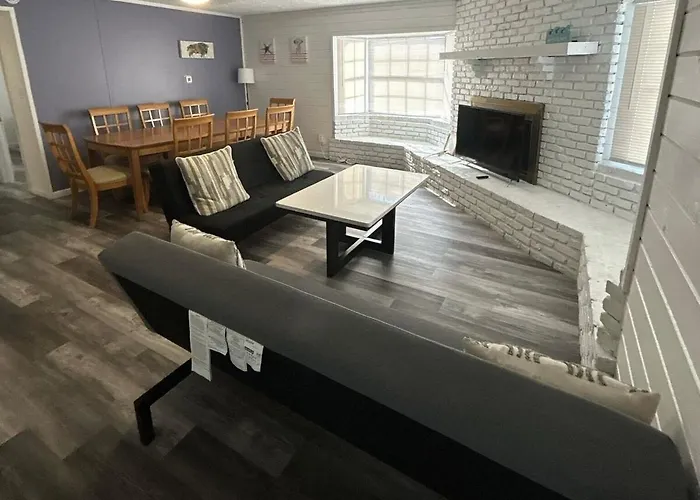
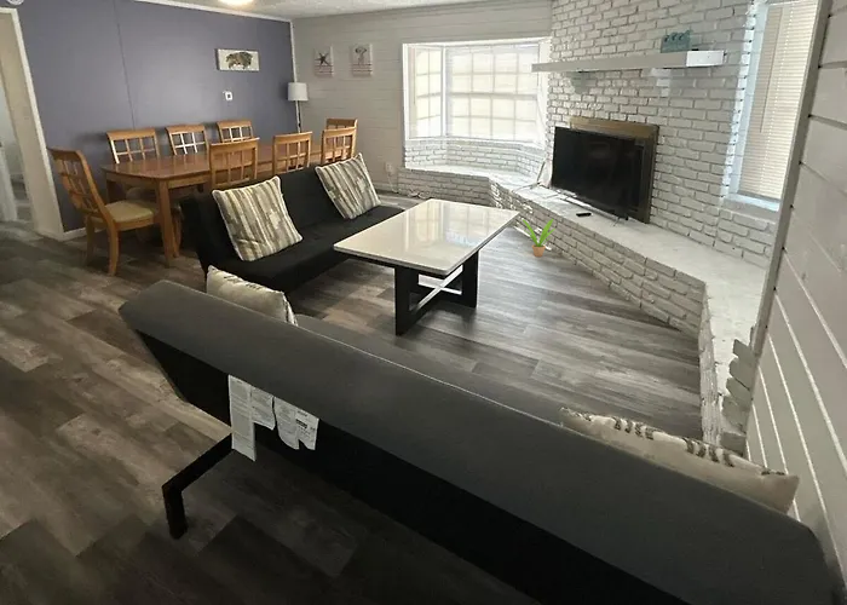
+ potted plant [522,218,557,258]
